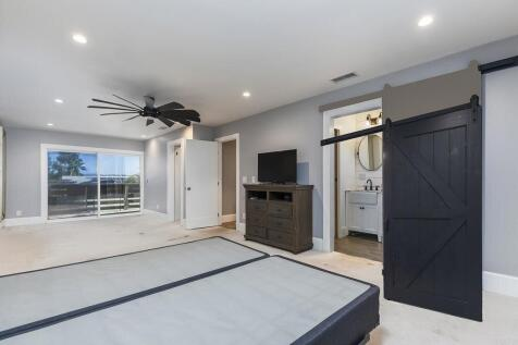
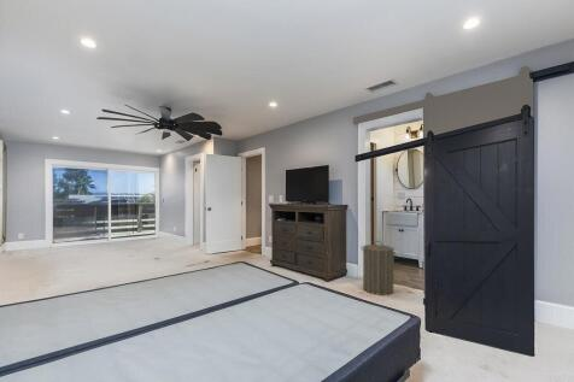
+ laundry hamper [361,240,397,296]
